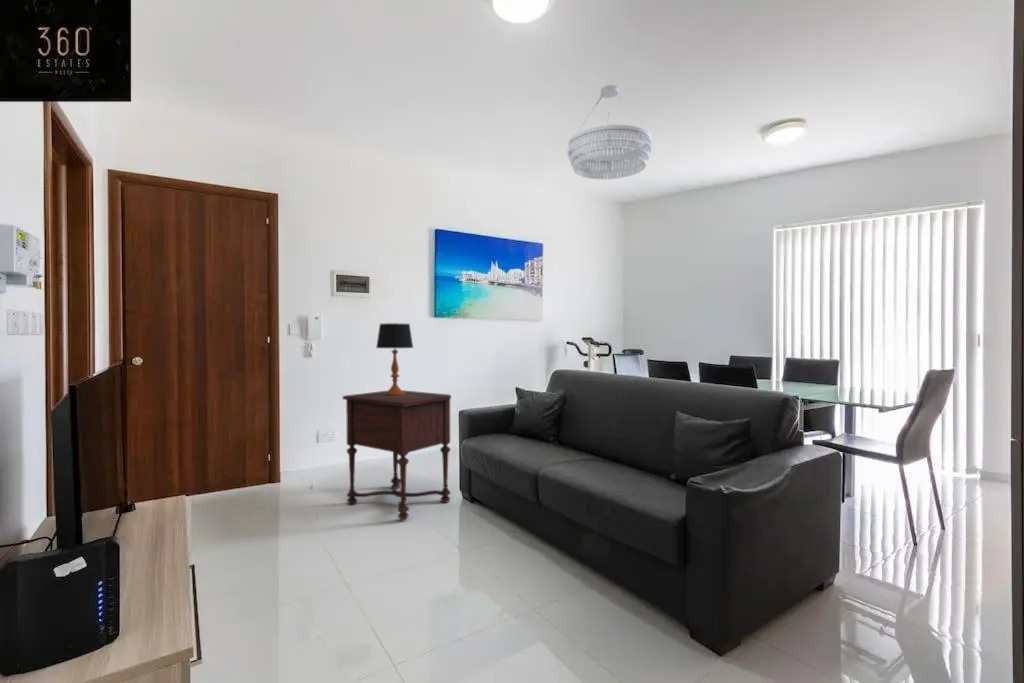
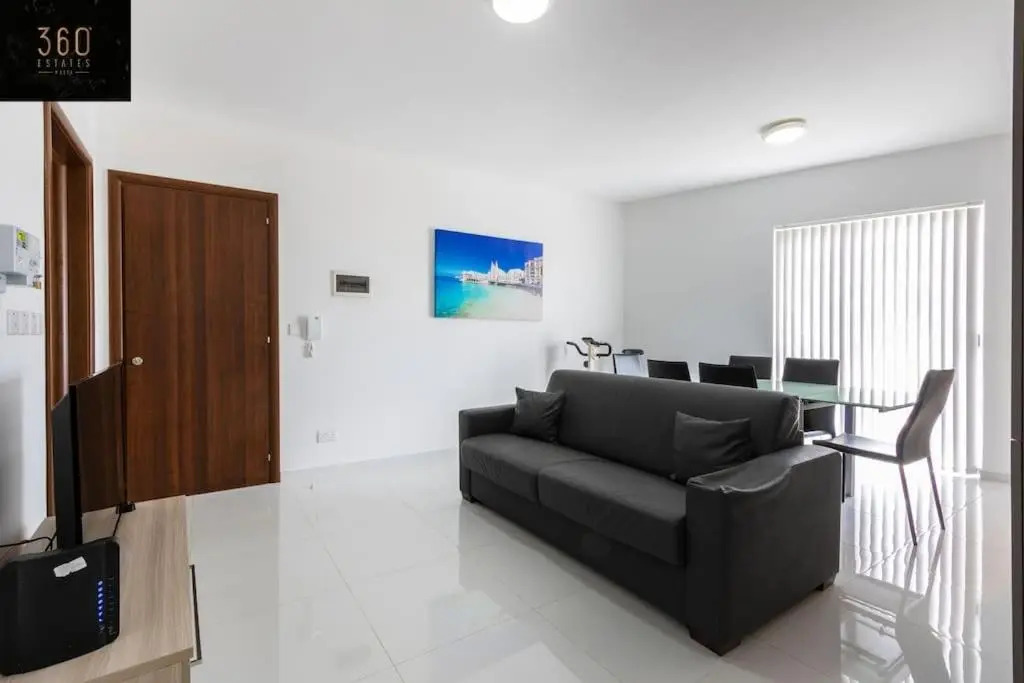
- table lamp [375,322,414,396]
- chandelier [566,84,653,180]
- side table [342,389,452,521]
